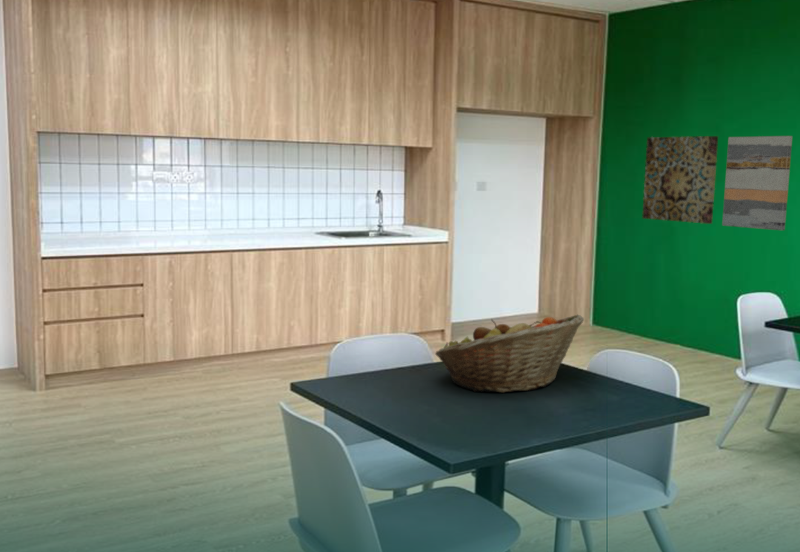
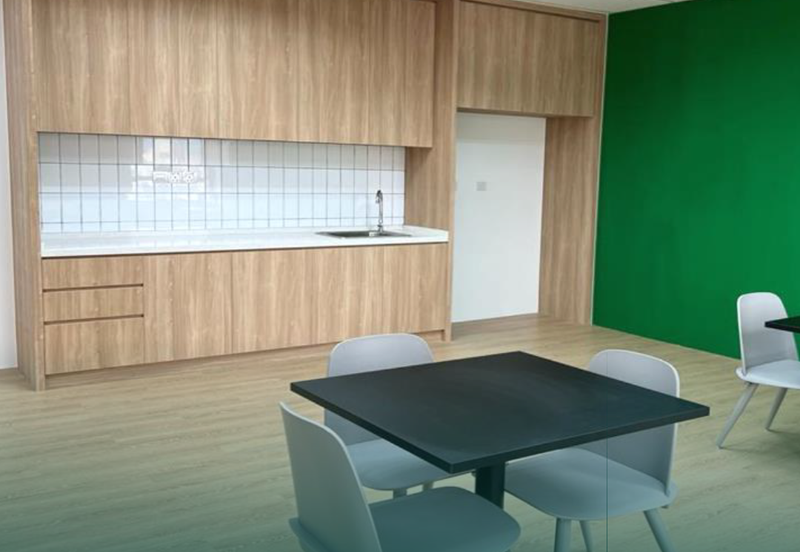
- fruit basket [434,314,585,394]
- wall art [721,135,793,231]
- wall art [641,135,719,225]
